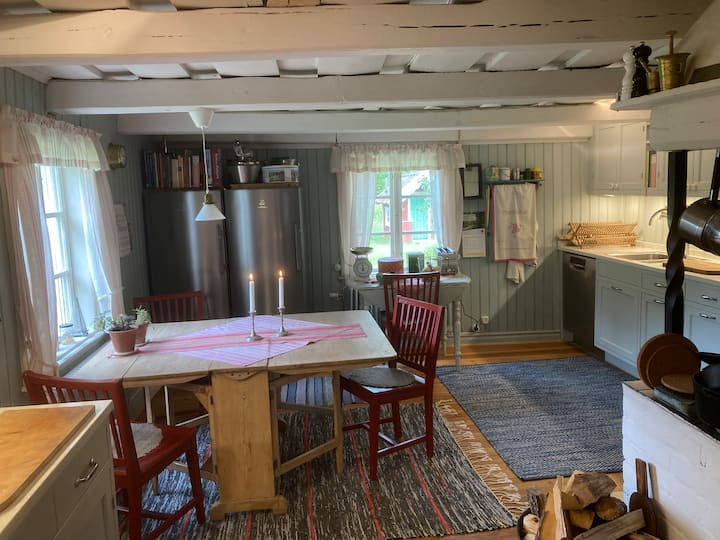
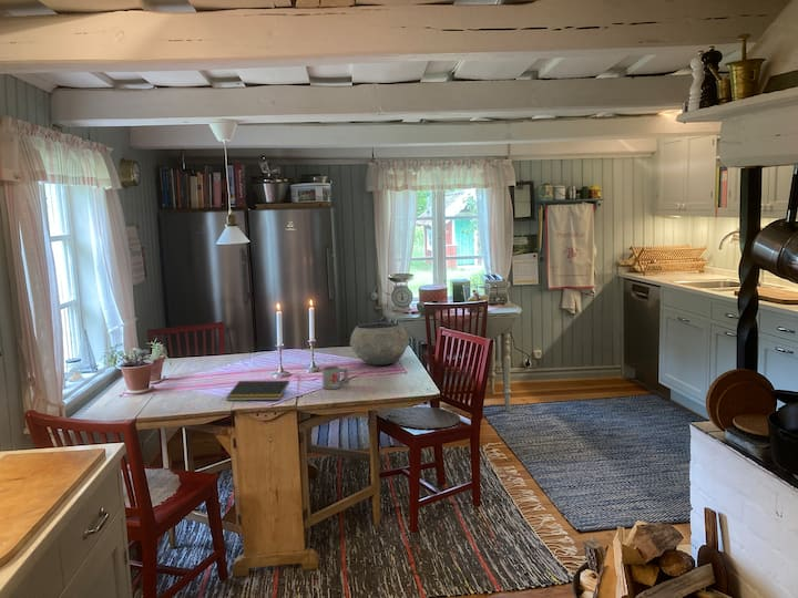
+ notepad [225,380,290,402]
+ mug [321,365,350,391]
+ ceramic bowl [349,321,410,367]
